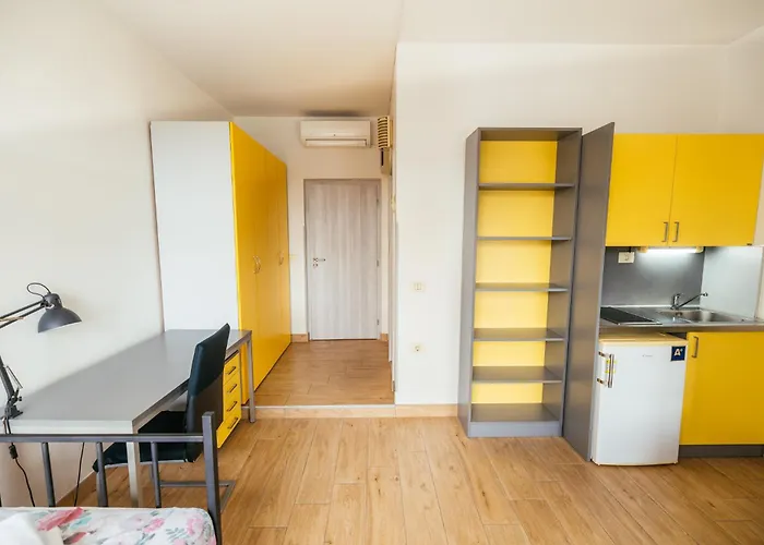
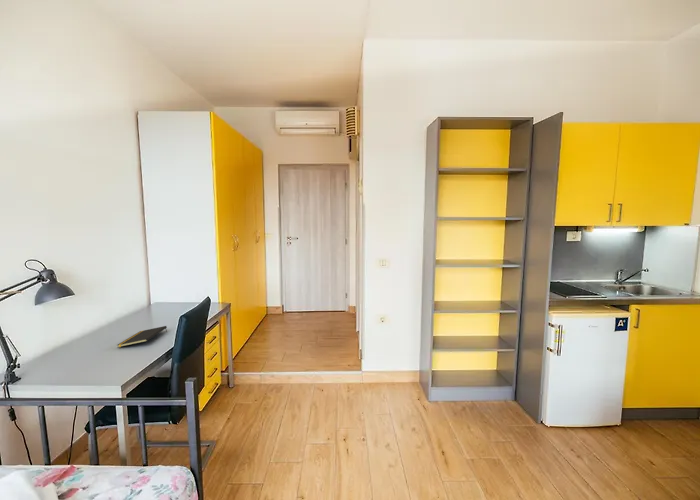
+ notepad [117,325,168,348]
